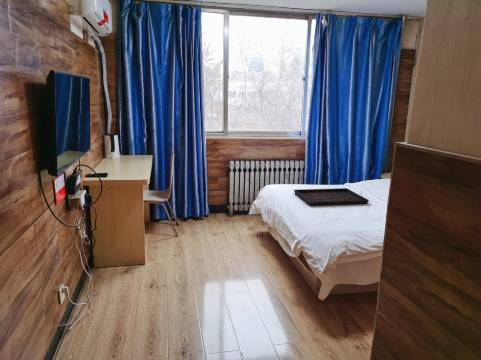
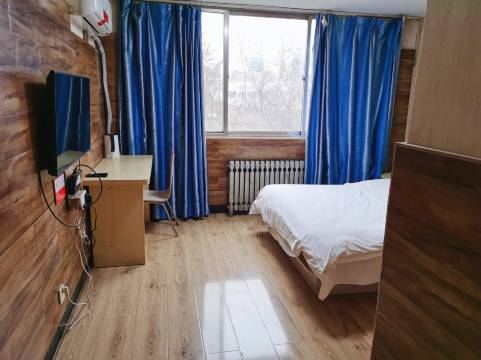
- serving tray [293,187,370,207]
